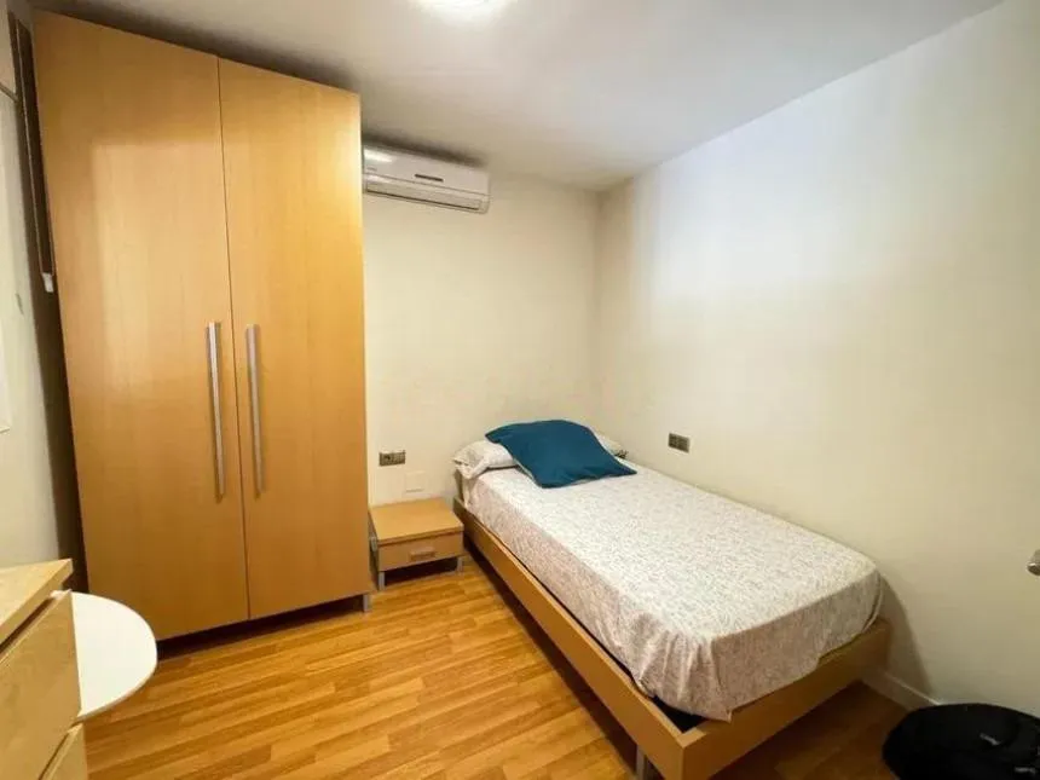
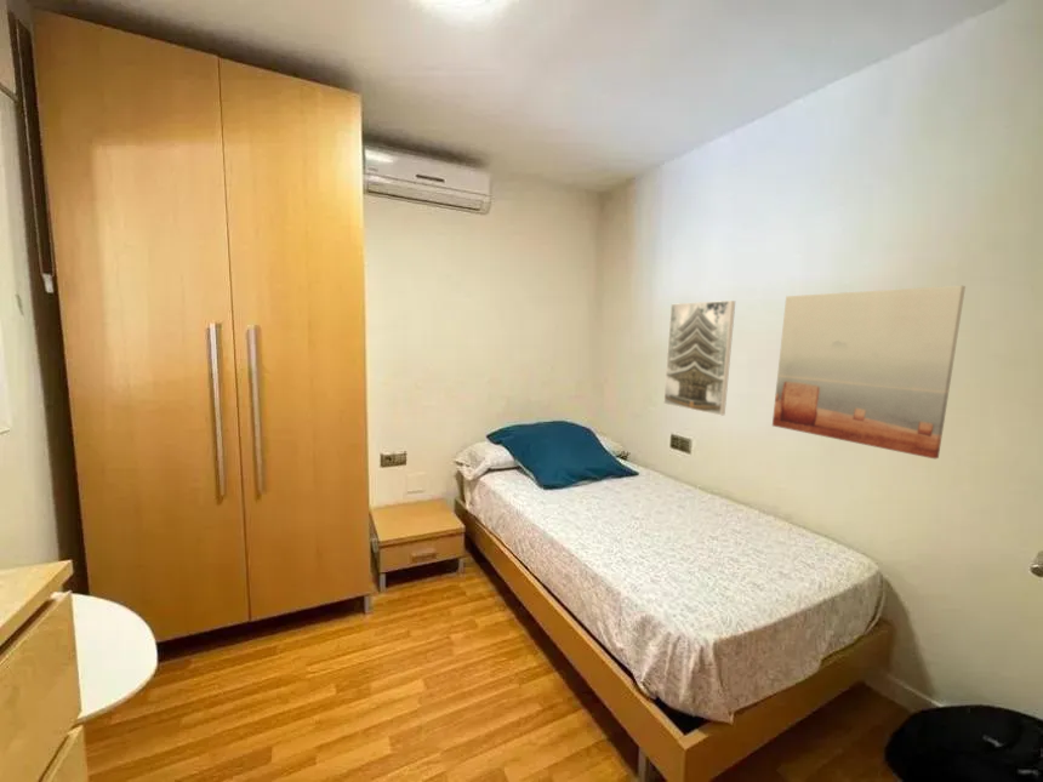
+ wall art [771,285,967,460]
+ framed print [662,299,736,417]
